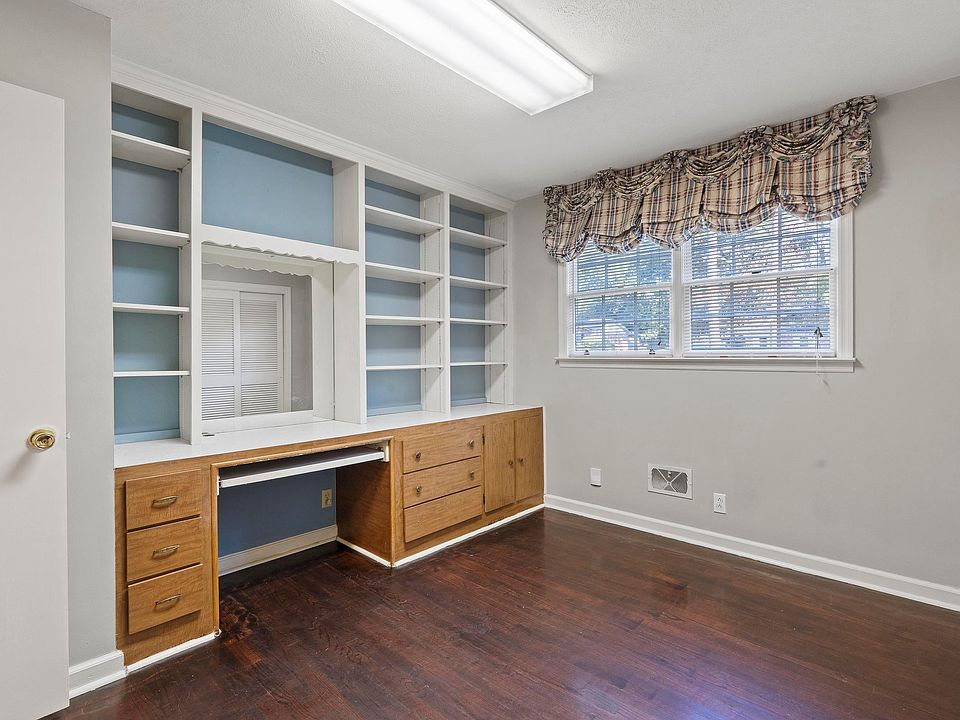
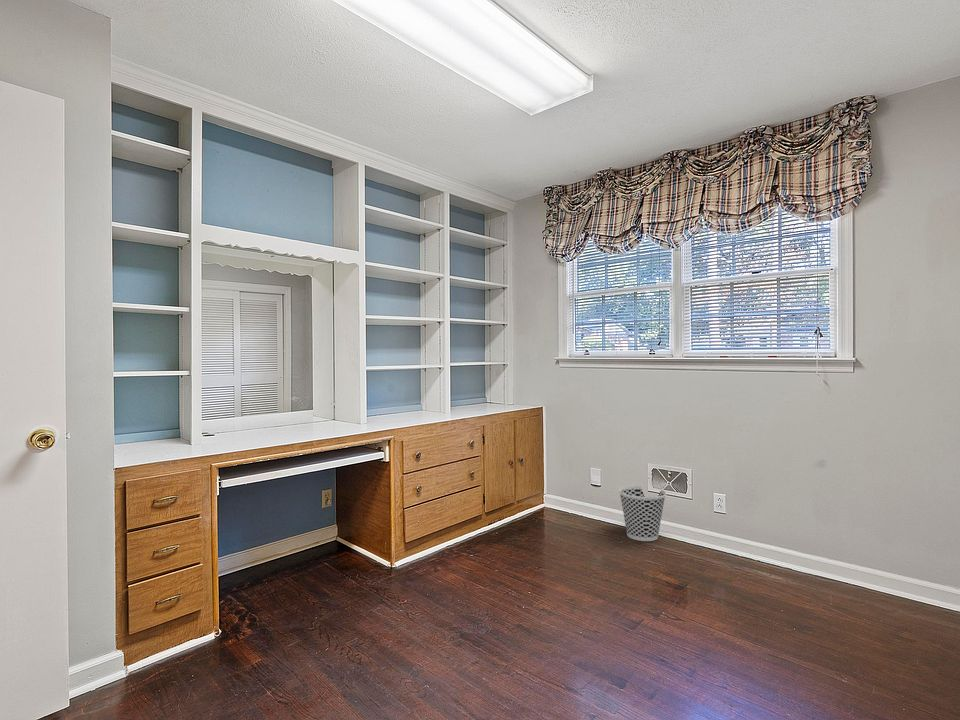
+ wastebasket [618,485,667,542]
